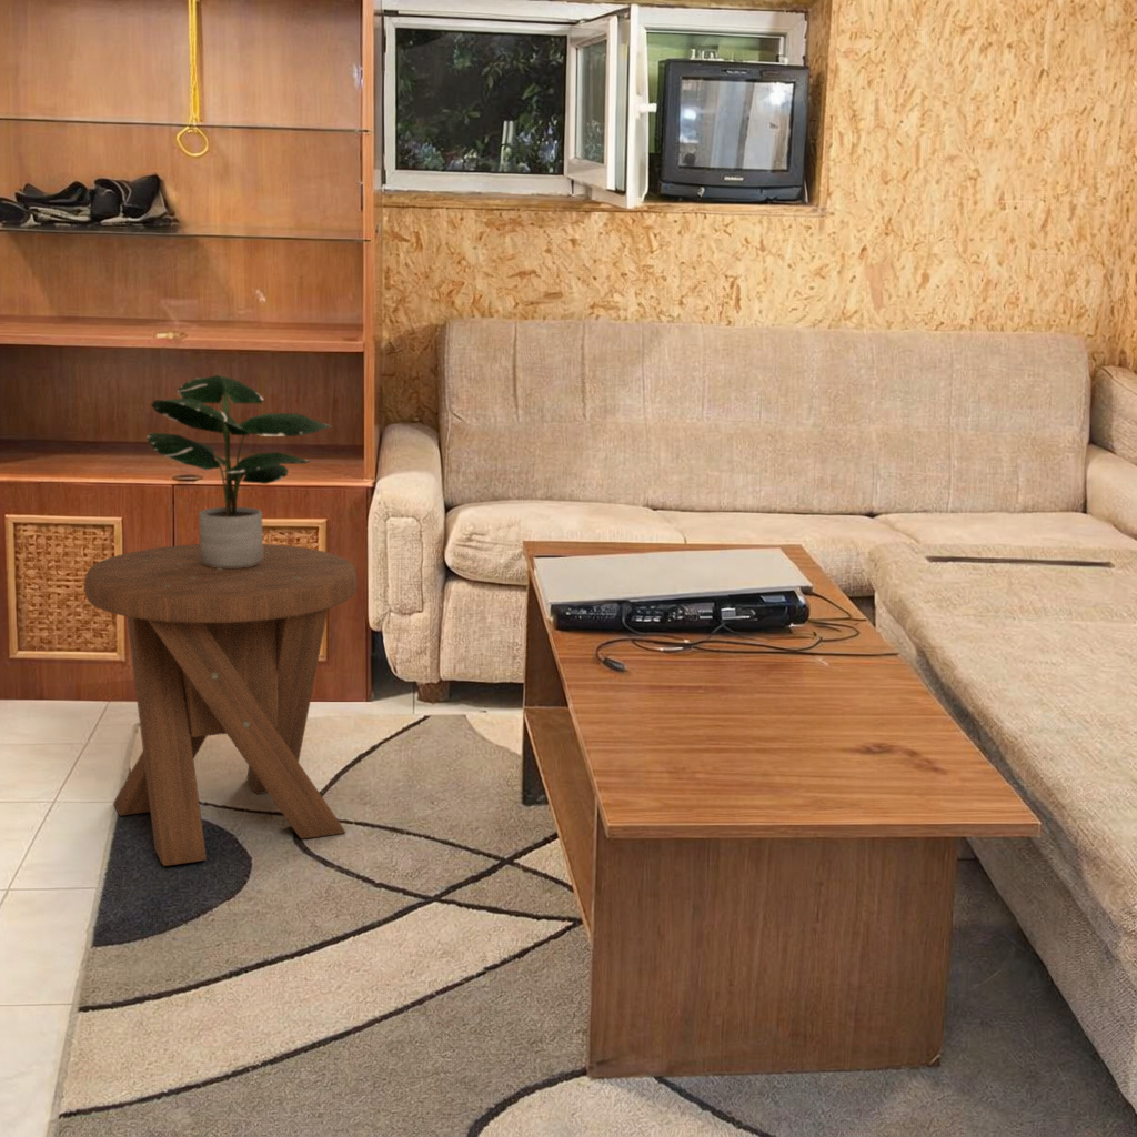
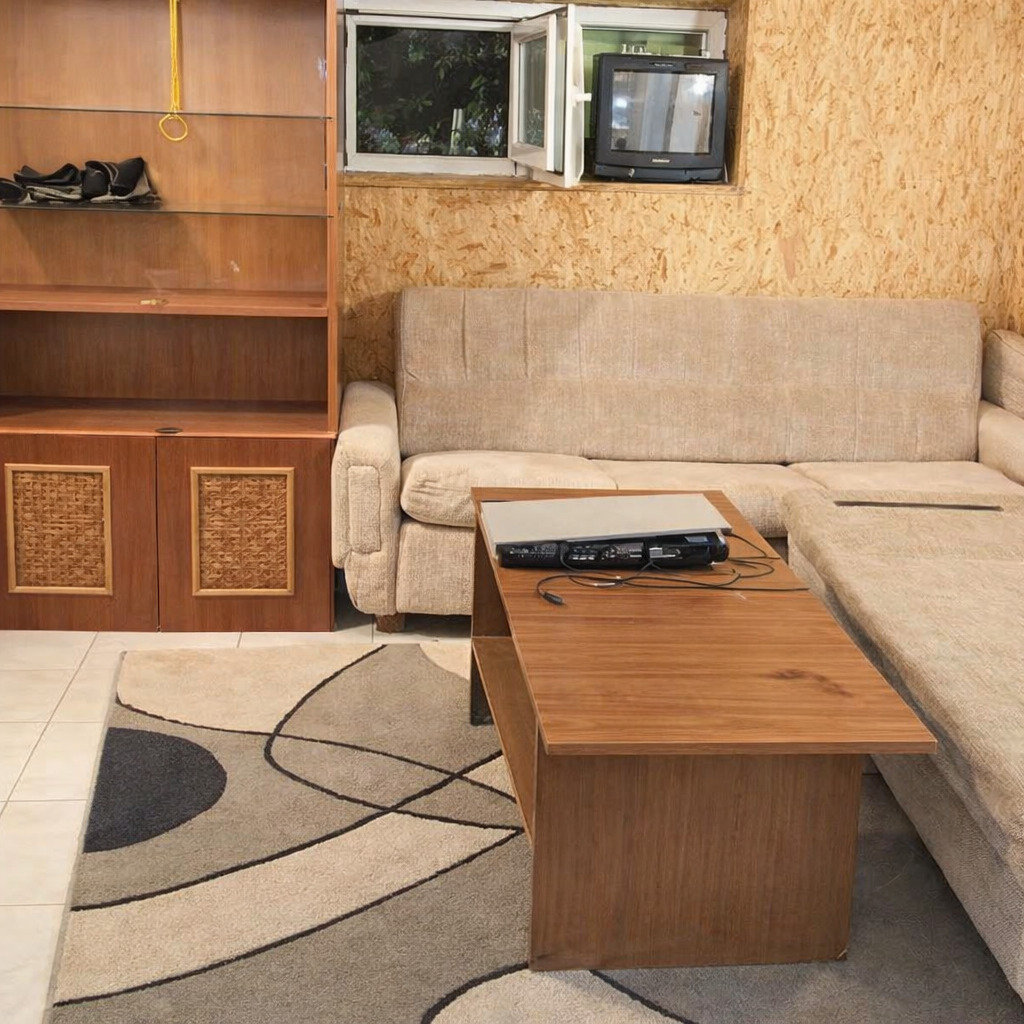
- music stool [83,543,358,867]
- potted plant [145,374,332,568]
